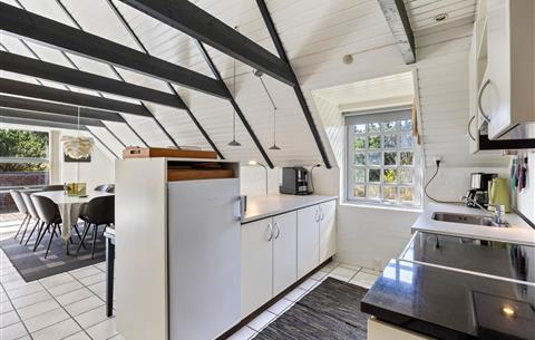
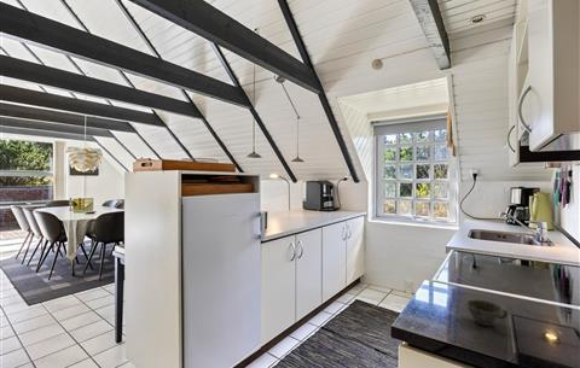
+ cup [464,298,509,327]
